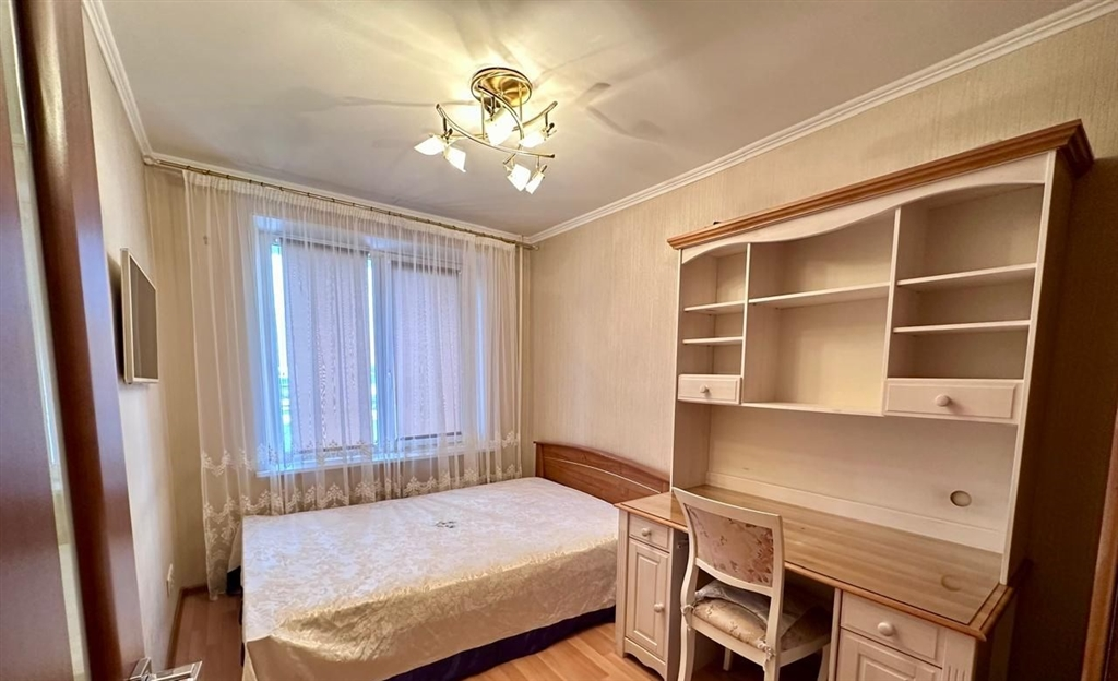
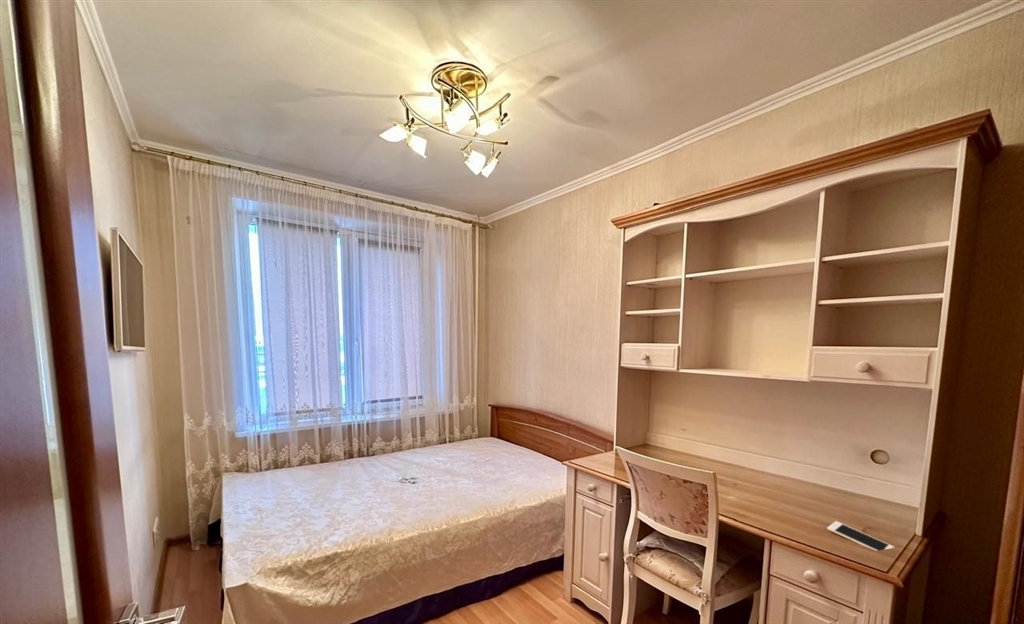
+ cell phone [826,520,895,552]
